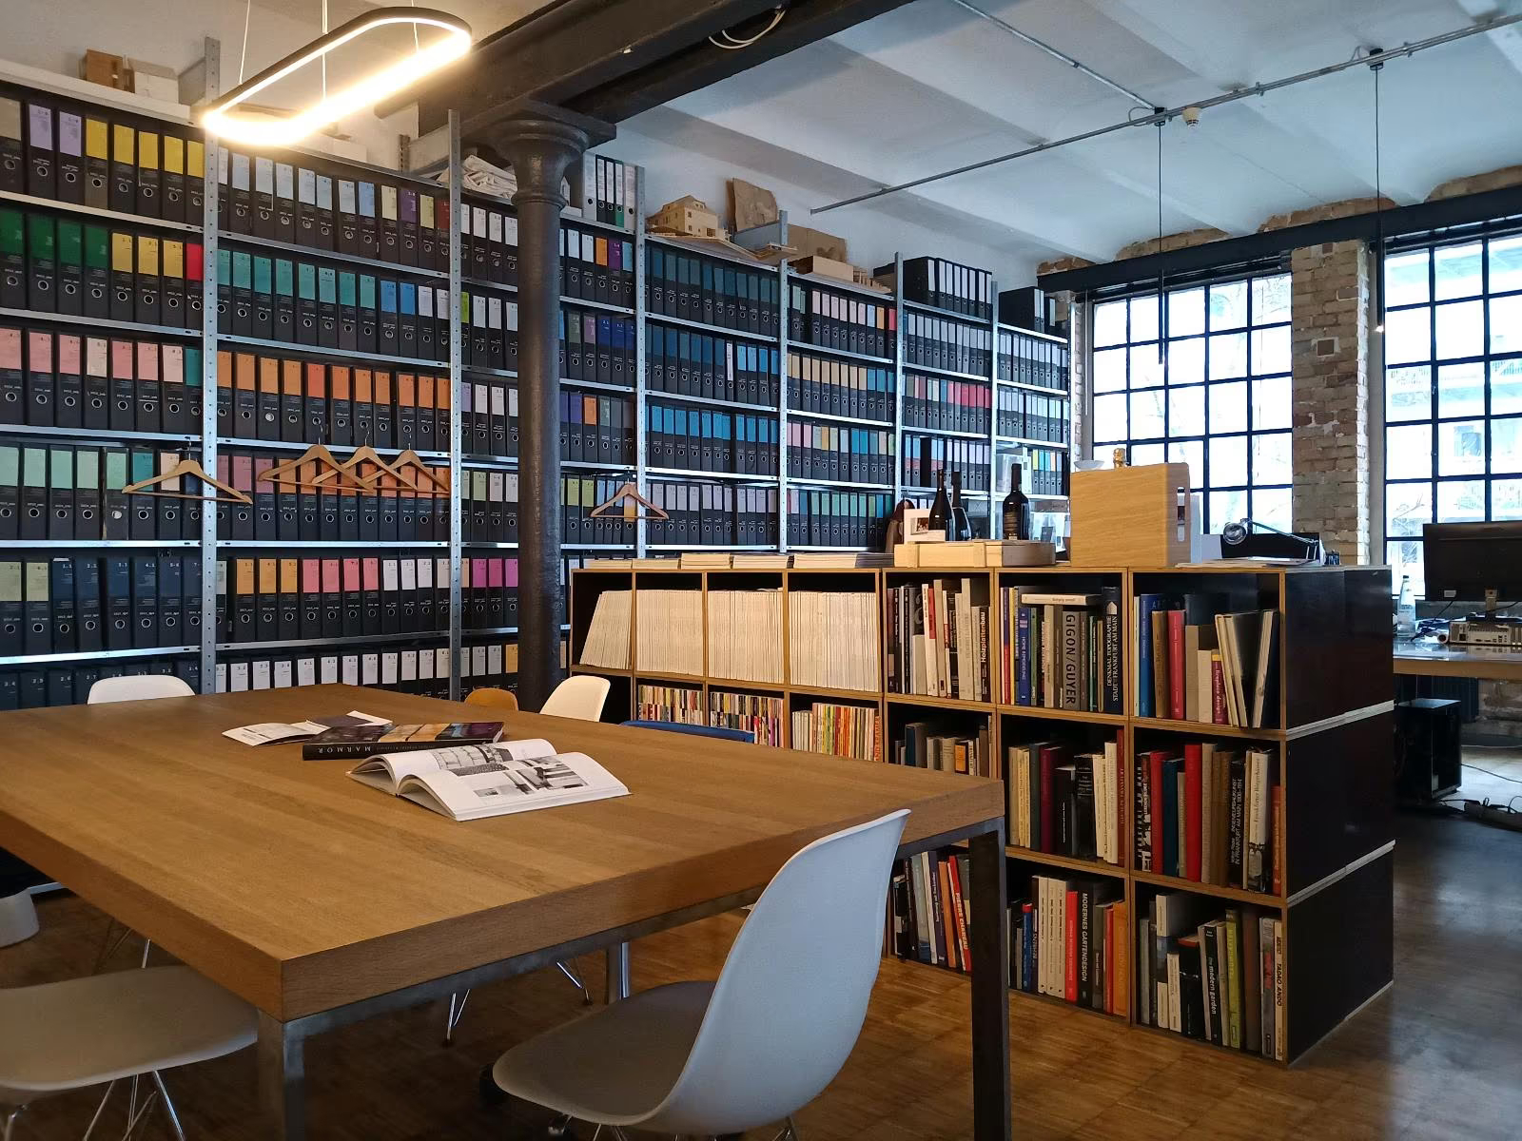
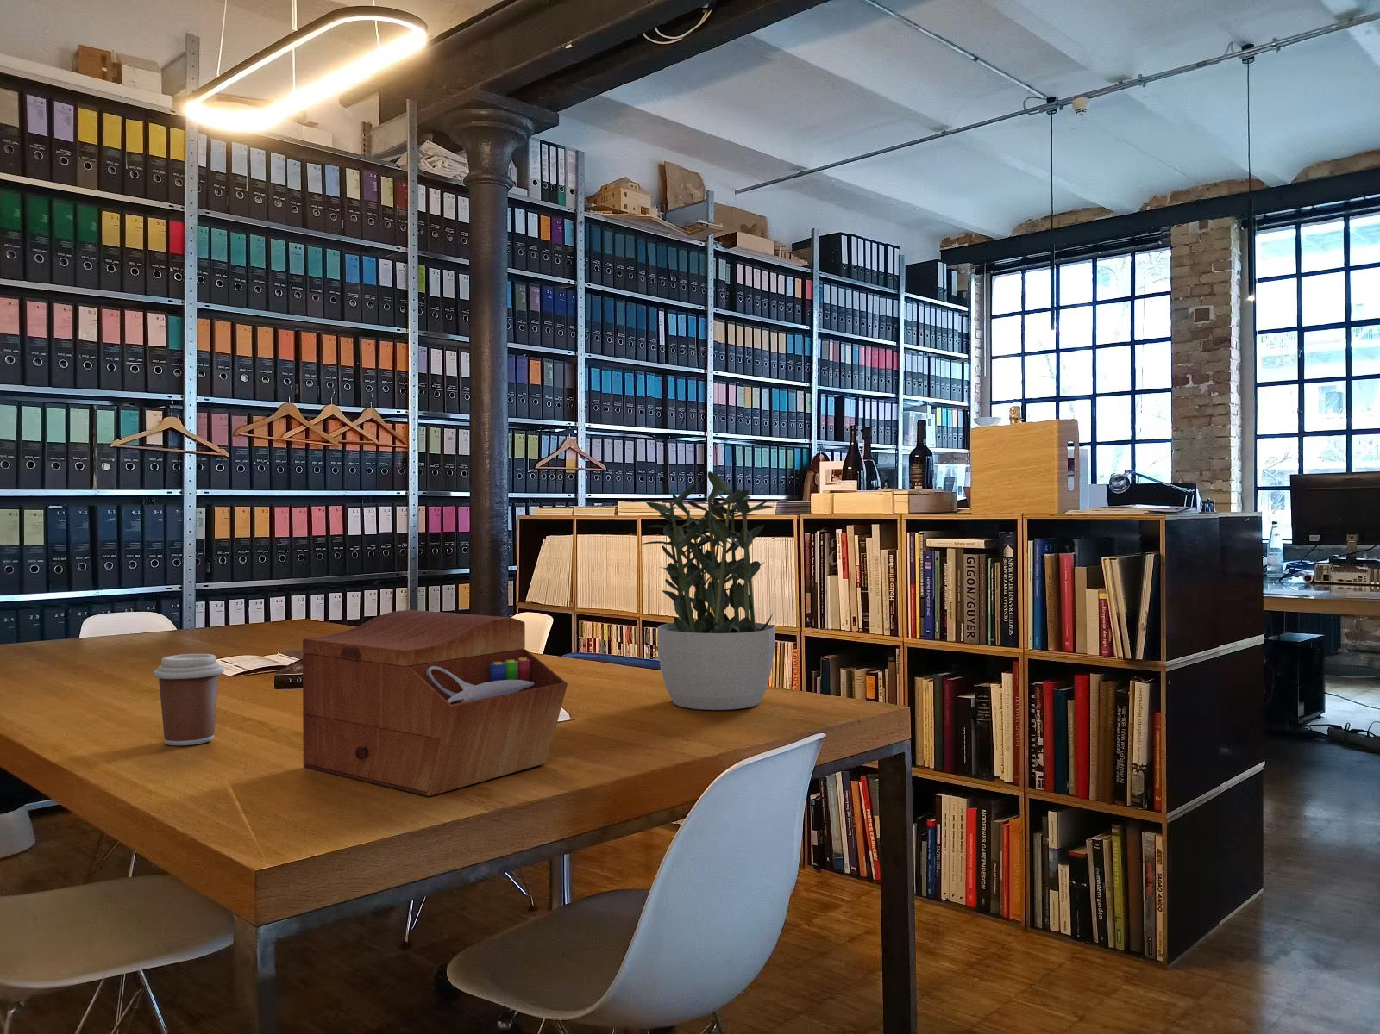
+ coffee cup [152,653,224,746]
+ potted plant [641,470,776,711]
+ sewing box [302,609,568,797]
